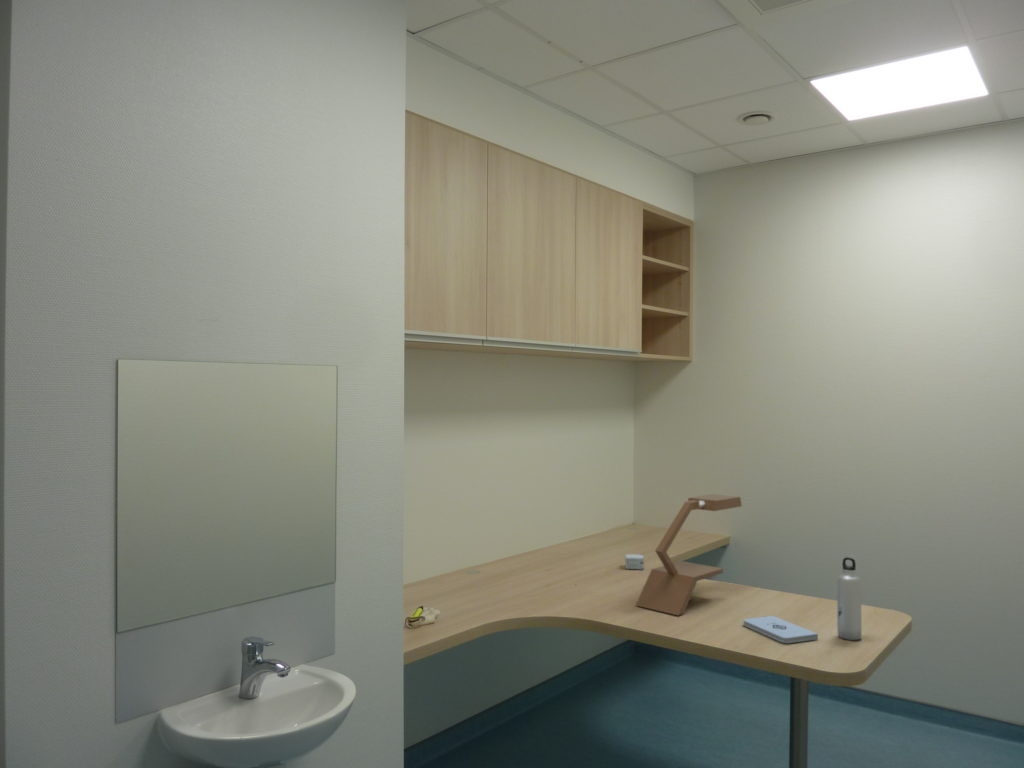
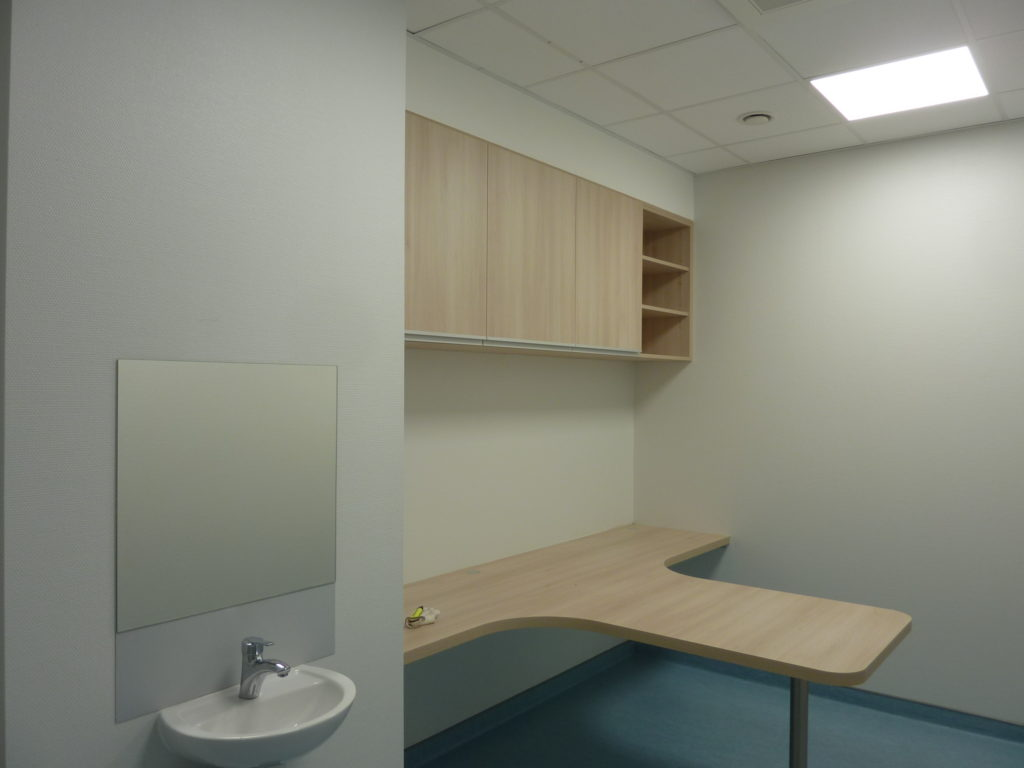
- desk lamp [635,493,743,616]
- notepad [742,615,819,644]
- small box [625,553,645,571]
- water bottle [836,556,862,641]
